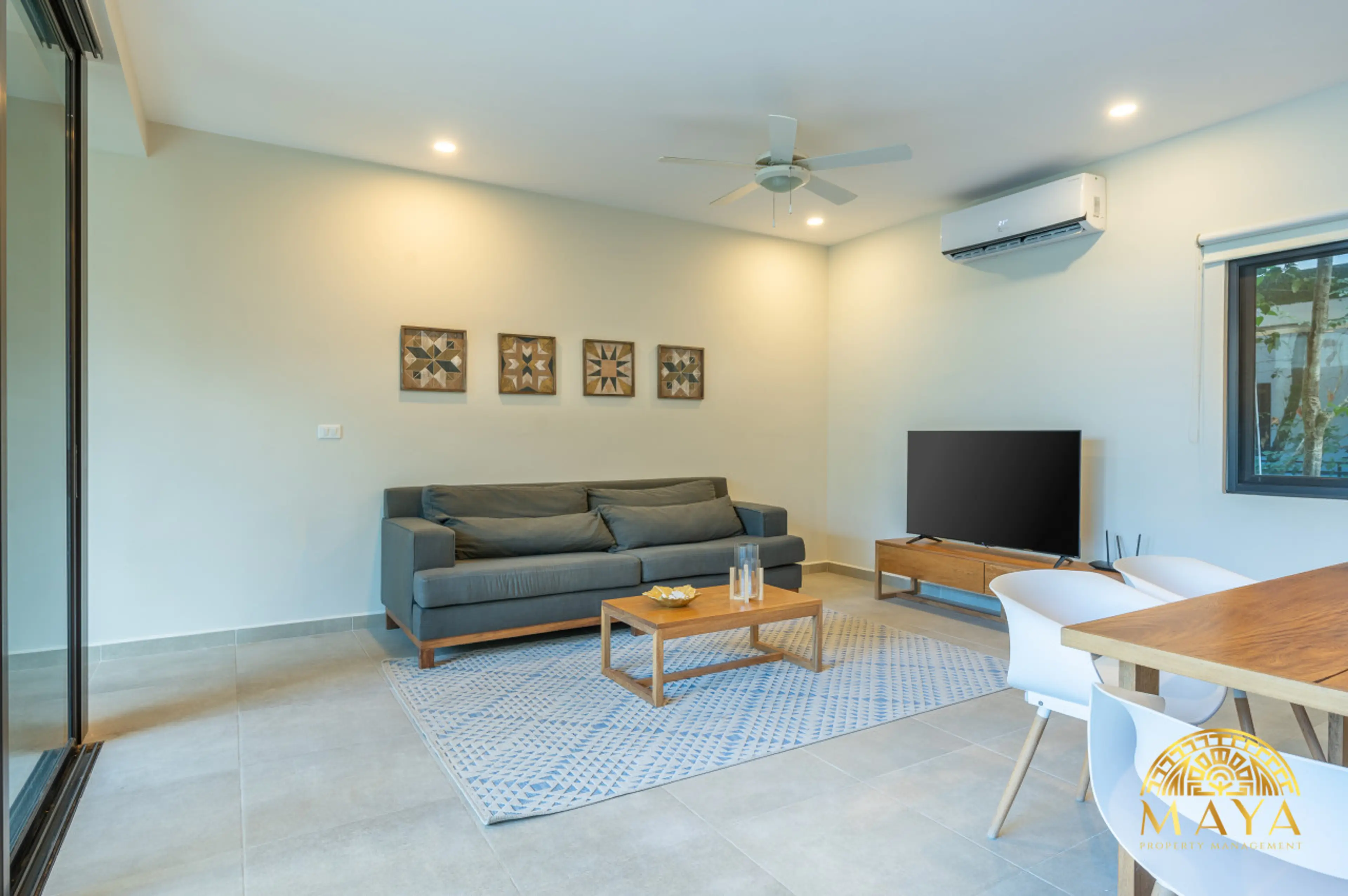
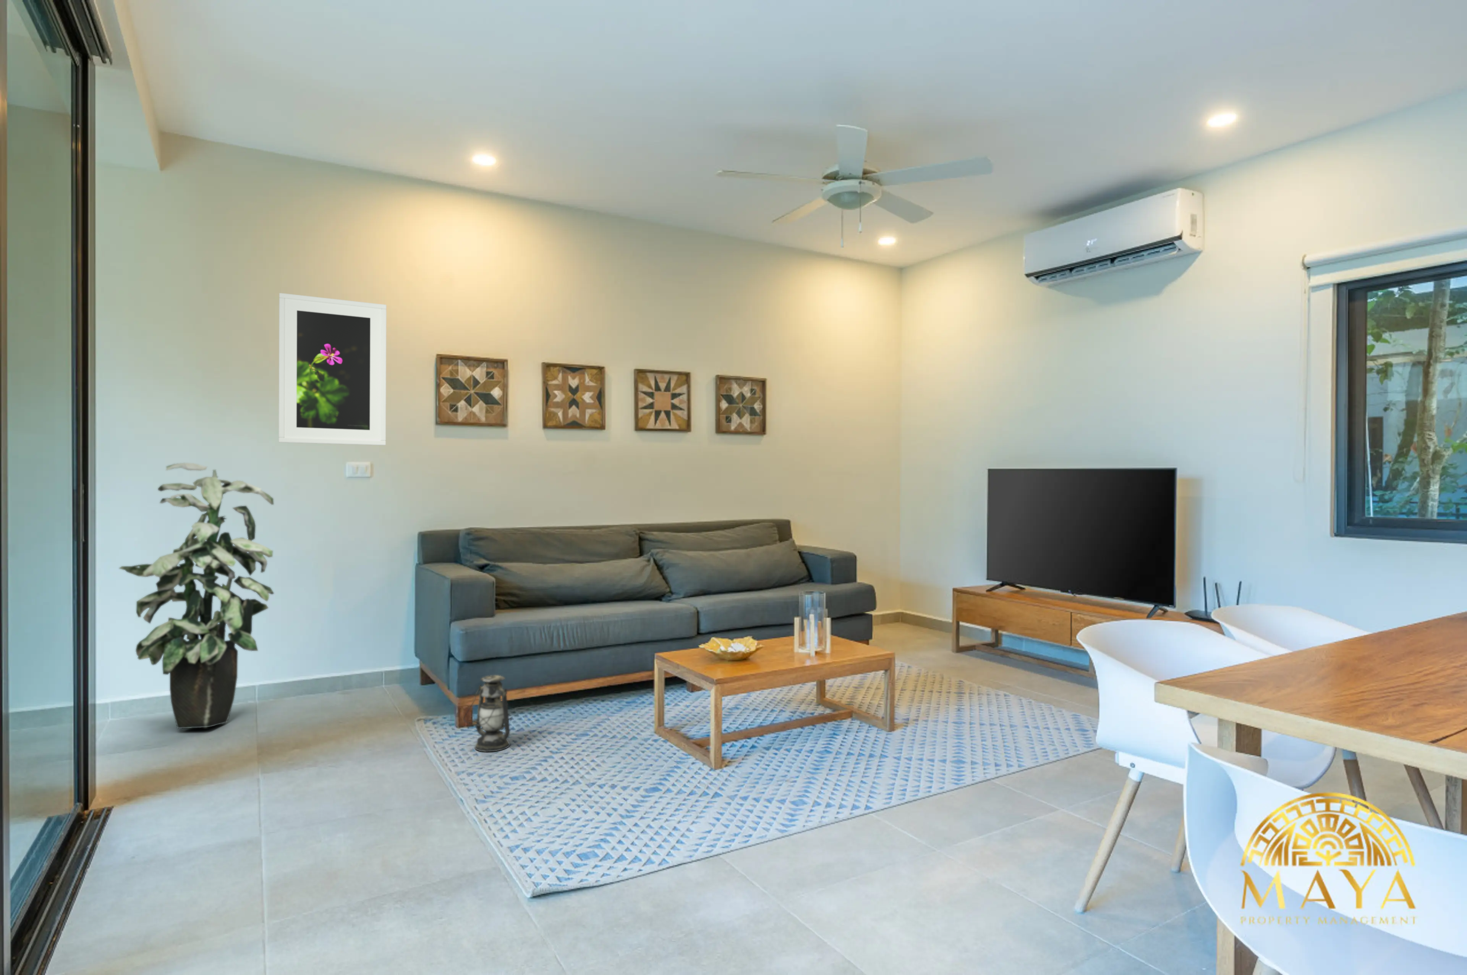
+ lantern [463,675,513,752]
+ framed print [279,293,387,446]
+ indoor plant [118,462,274,729]
